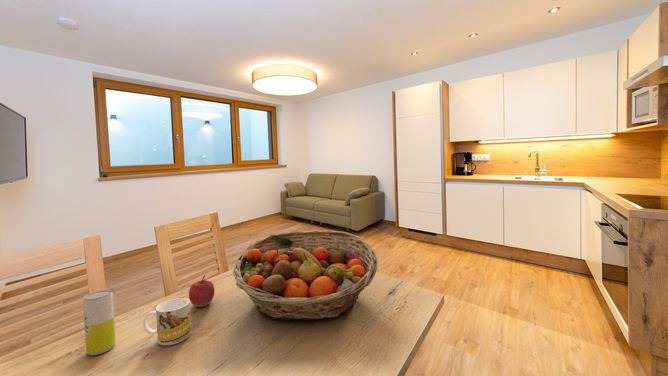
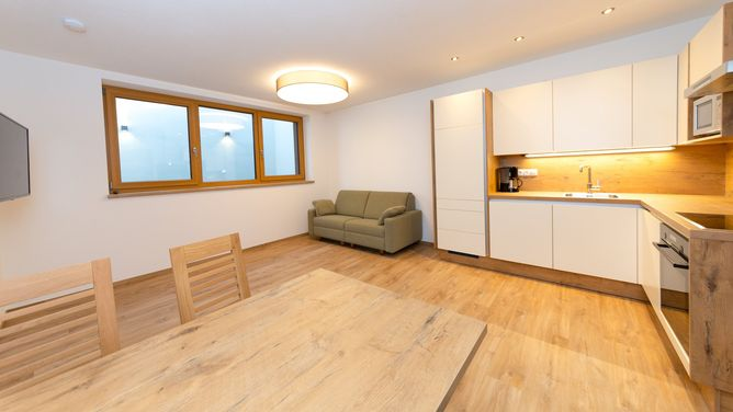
- beverage can [82,289,117,356]
- mug [142,297,192,346]
- apple [188,274,216,308]
- fruit basket [232,230,378,321]
